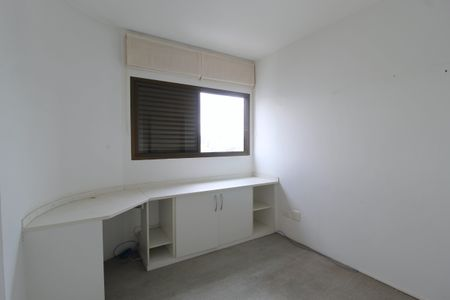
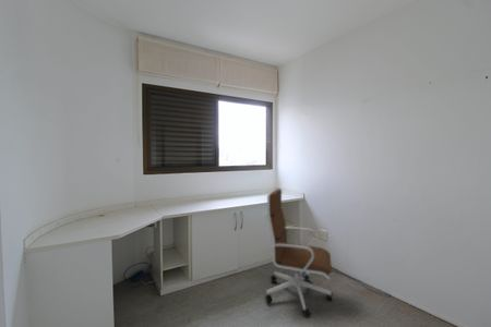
+ office chair [263,187,333,319]
